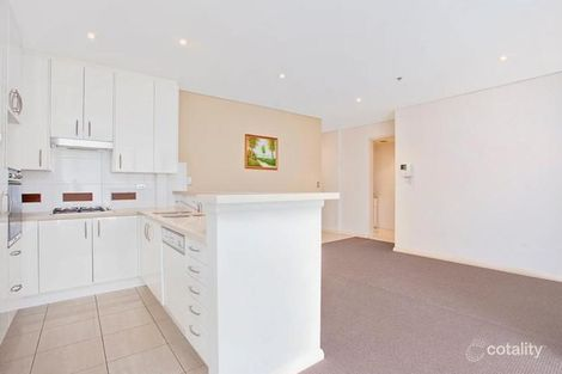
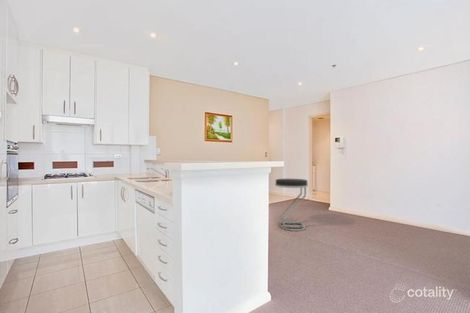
+ stool [274,178,309,232]
